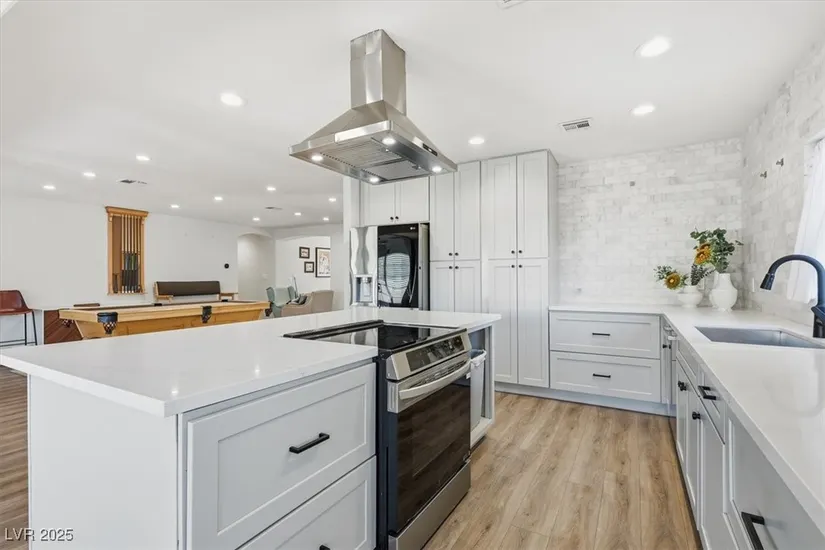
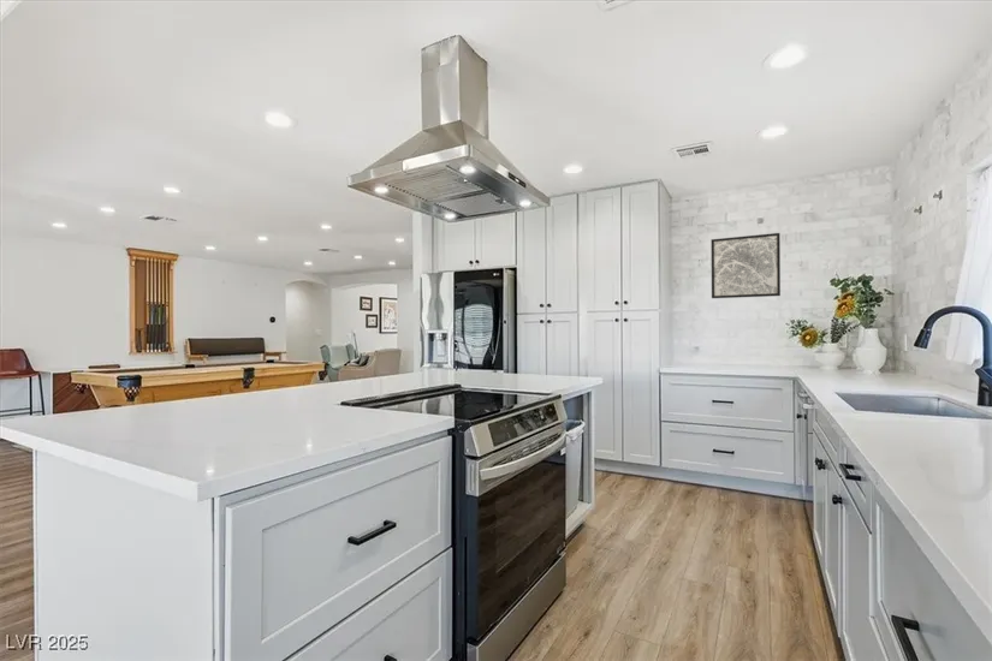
+ wall art [711,232,782,299]
